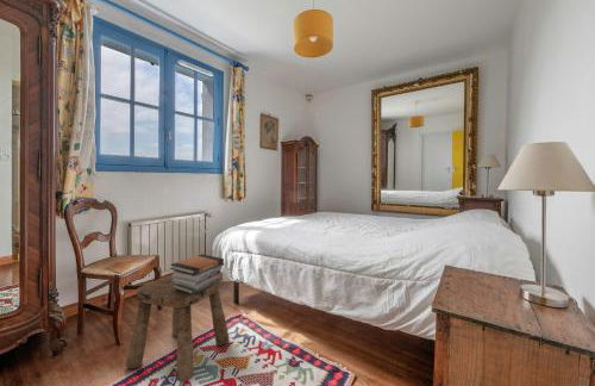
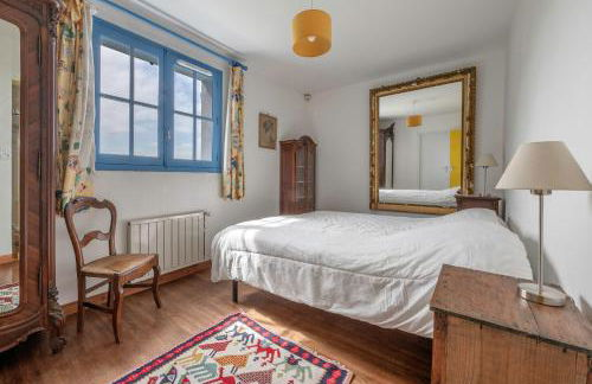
- stool [125,274,231,382]
- book stack [169,253,225,294]
